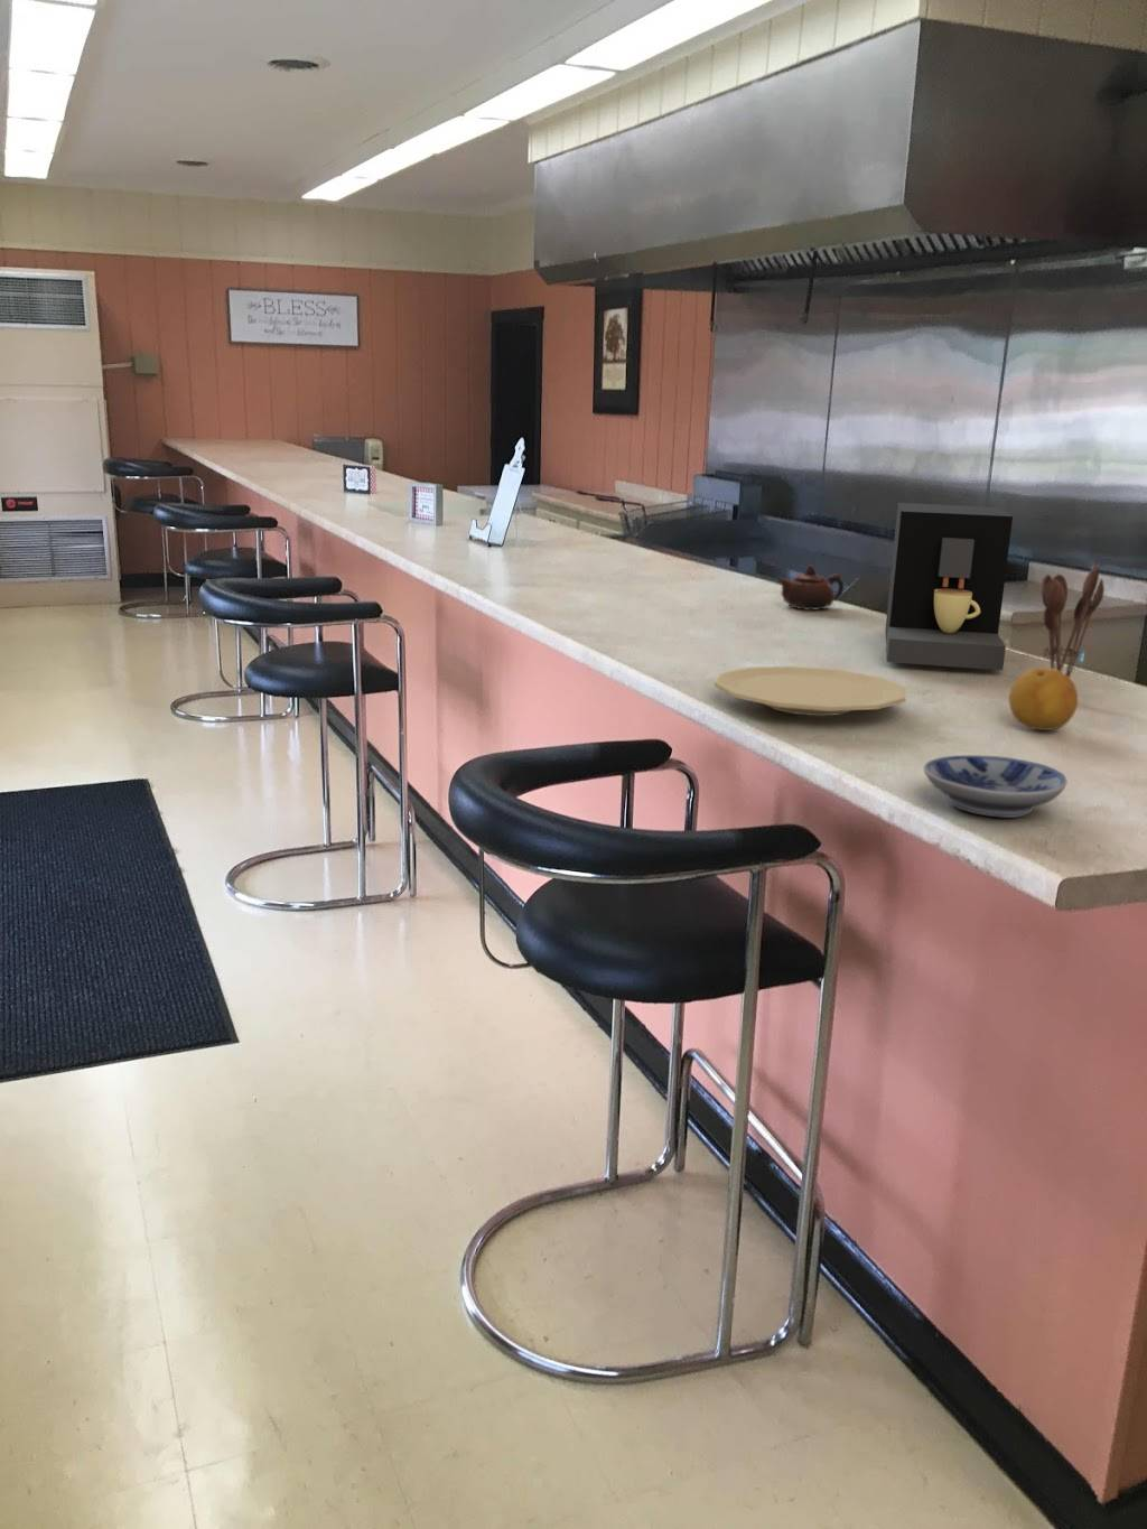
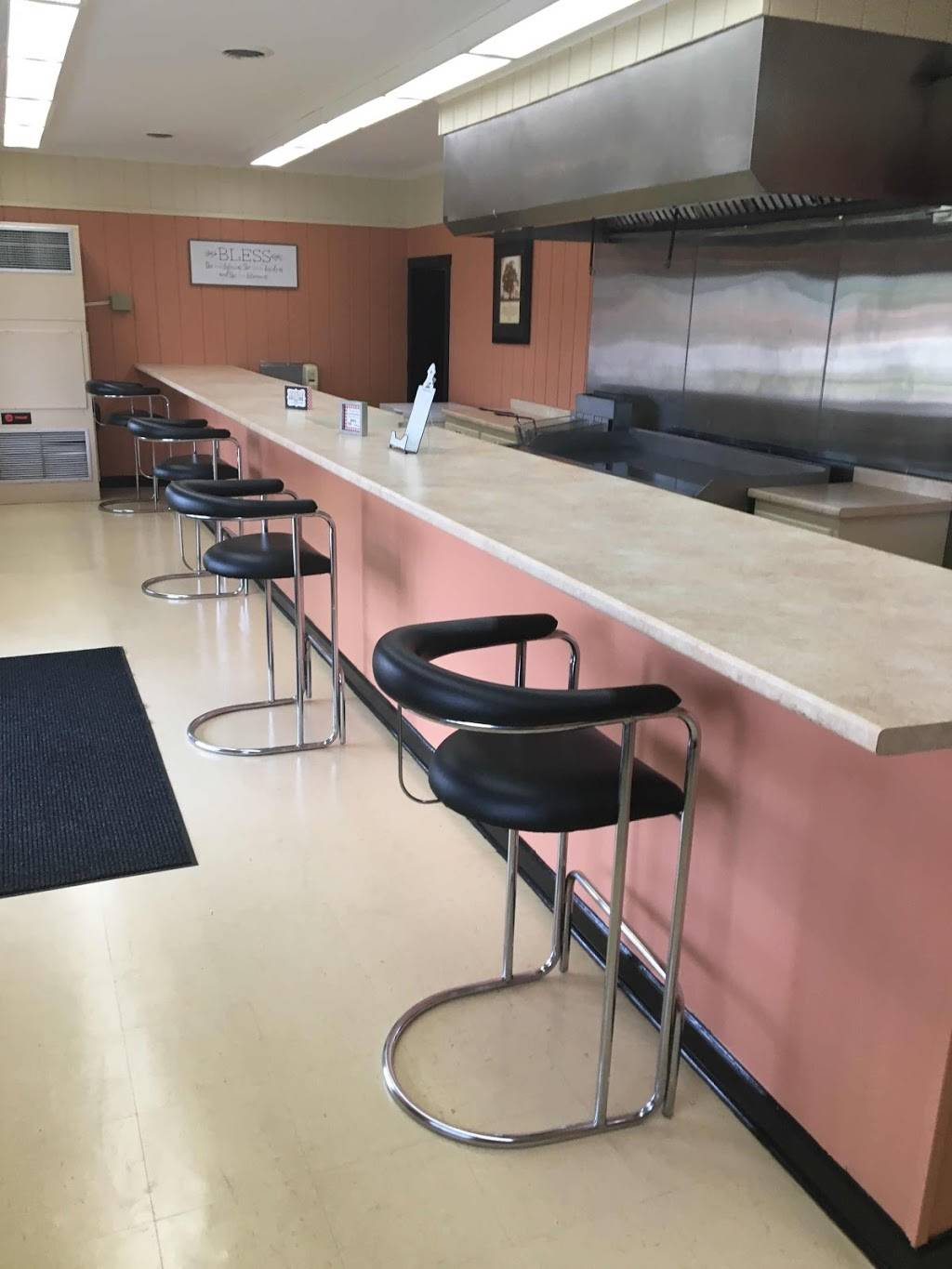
- coffee maker [884,501,1013,671]
- fruit [1008,666,1078,731]
- bowl [922,754,1069,819]
- utensil holder [1041,565,1106,678]
- teapot [776,565,845,611]
- plate [712,665,907,717]
